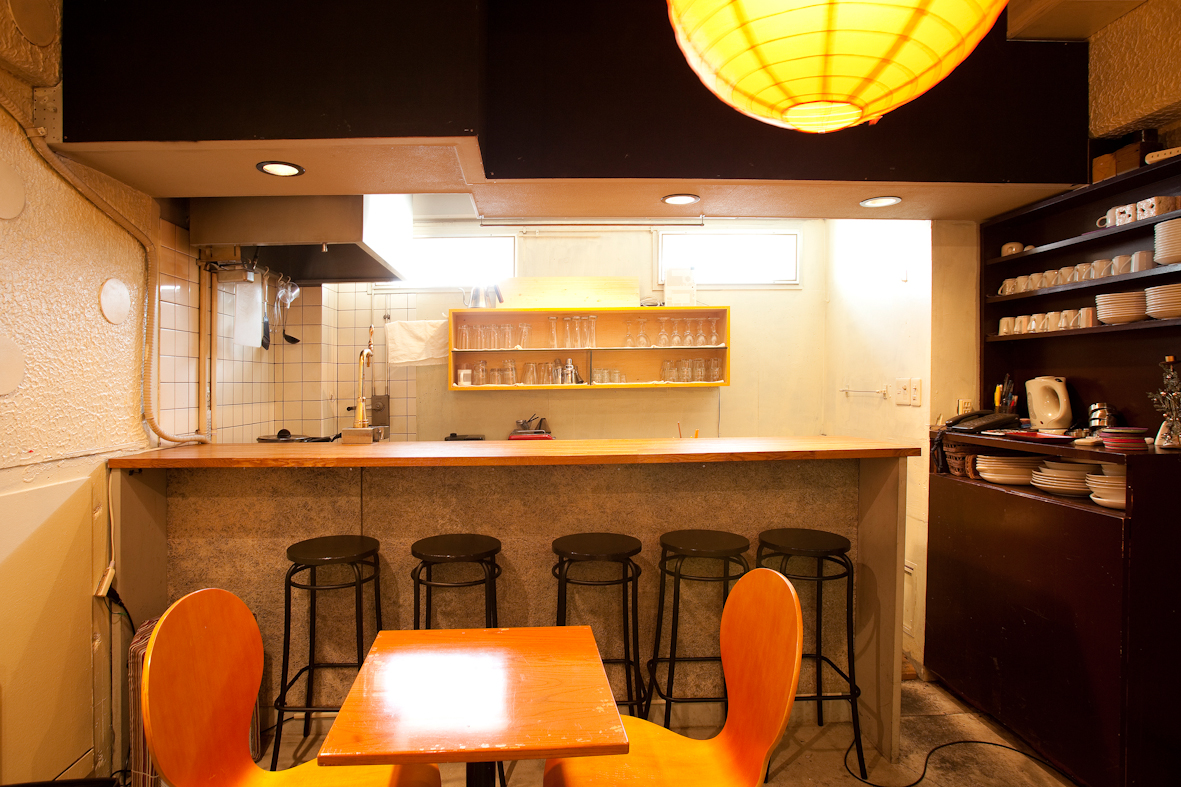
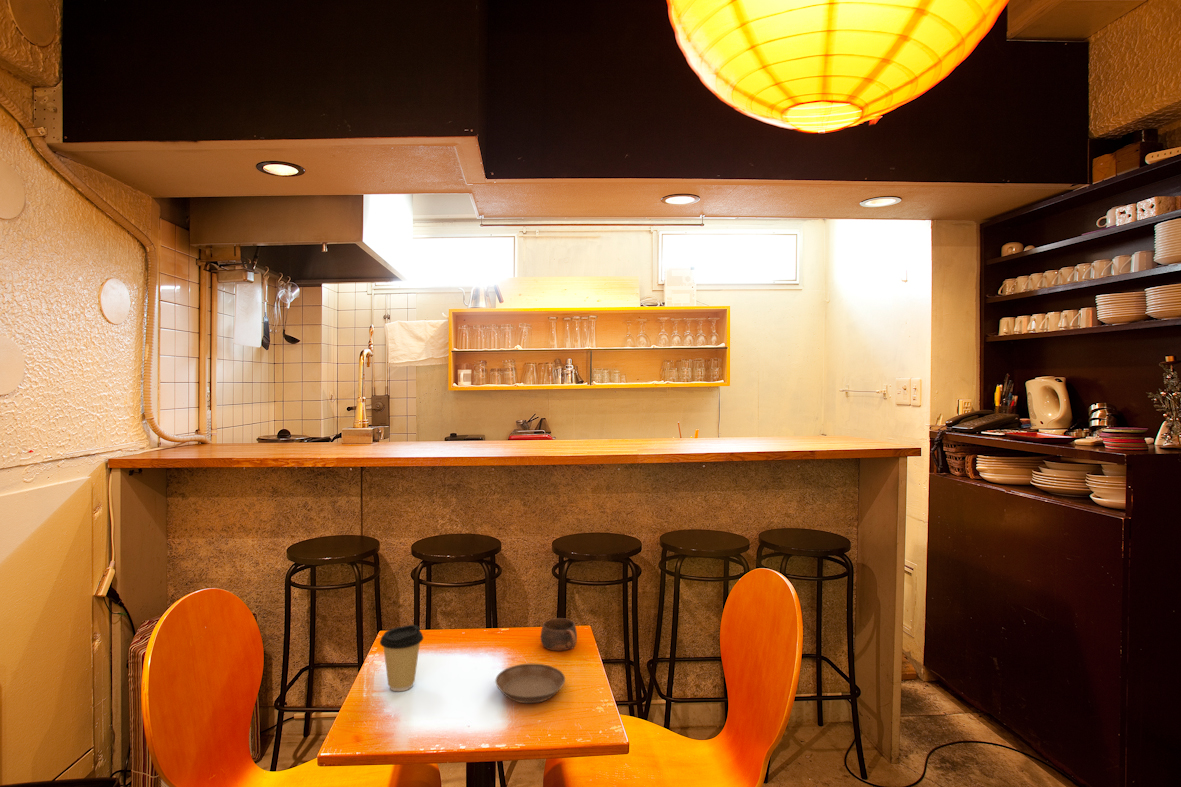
+ cup [540,617,578,652]
+ coffee cup [379,624,424,692]
+ saucer [494,663,566,704]
